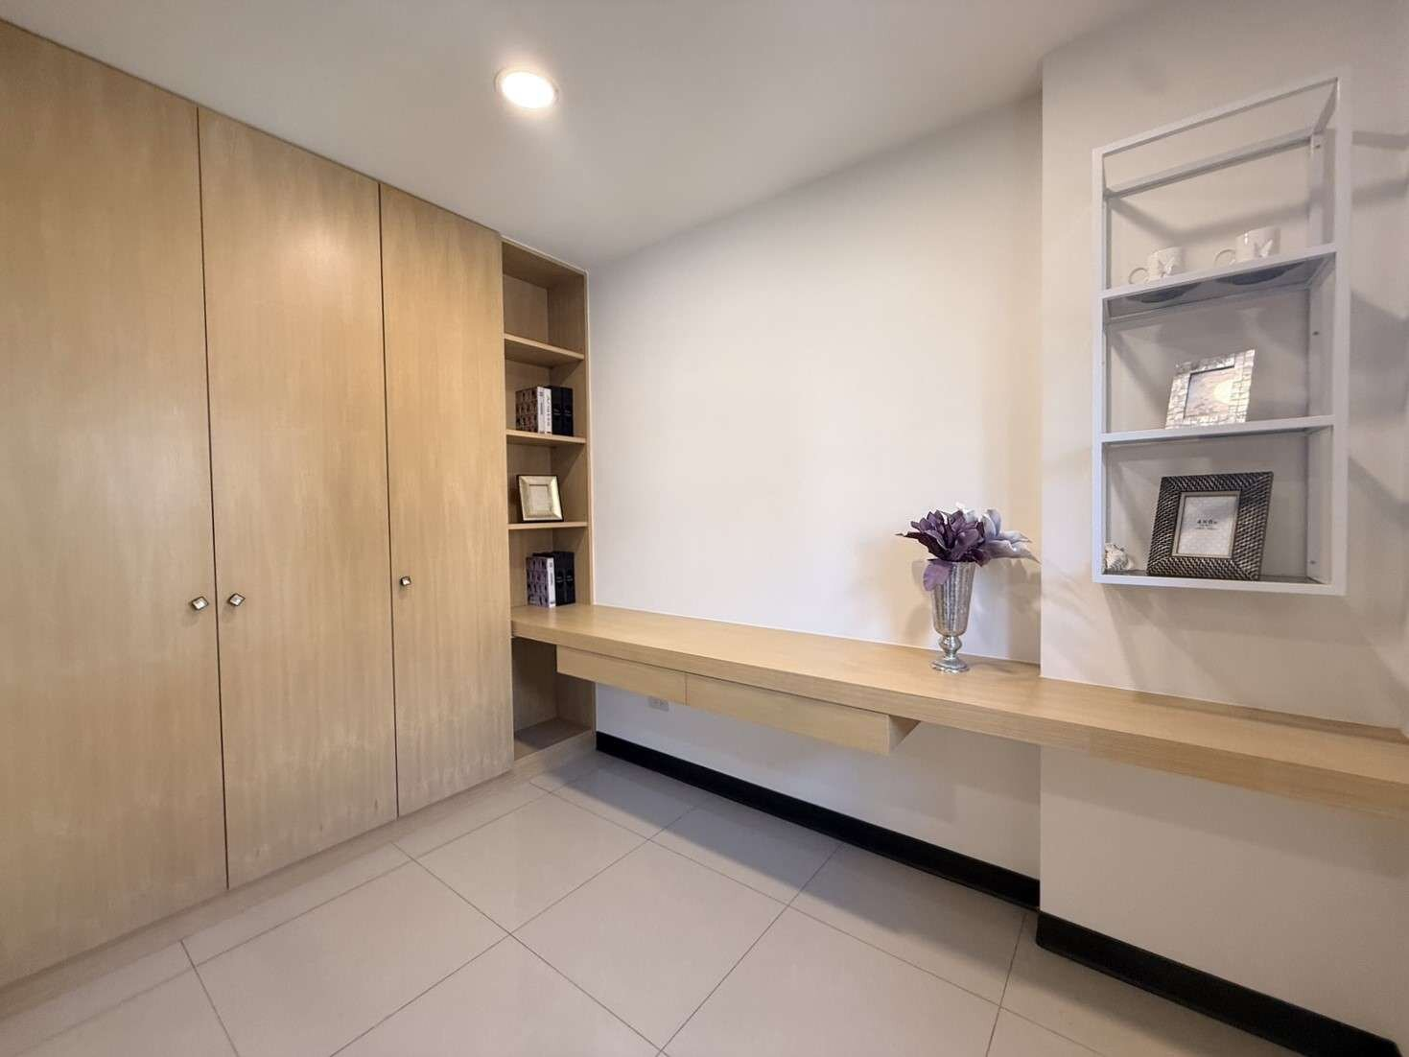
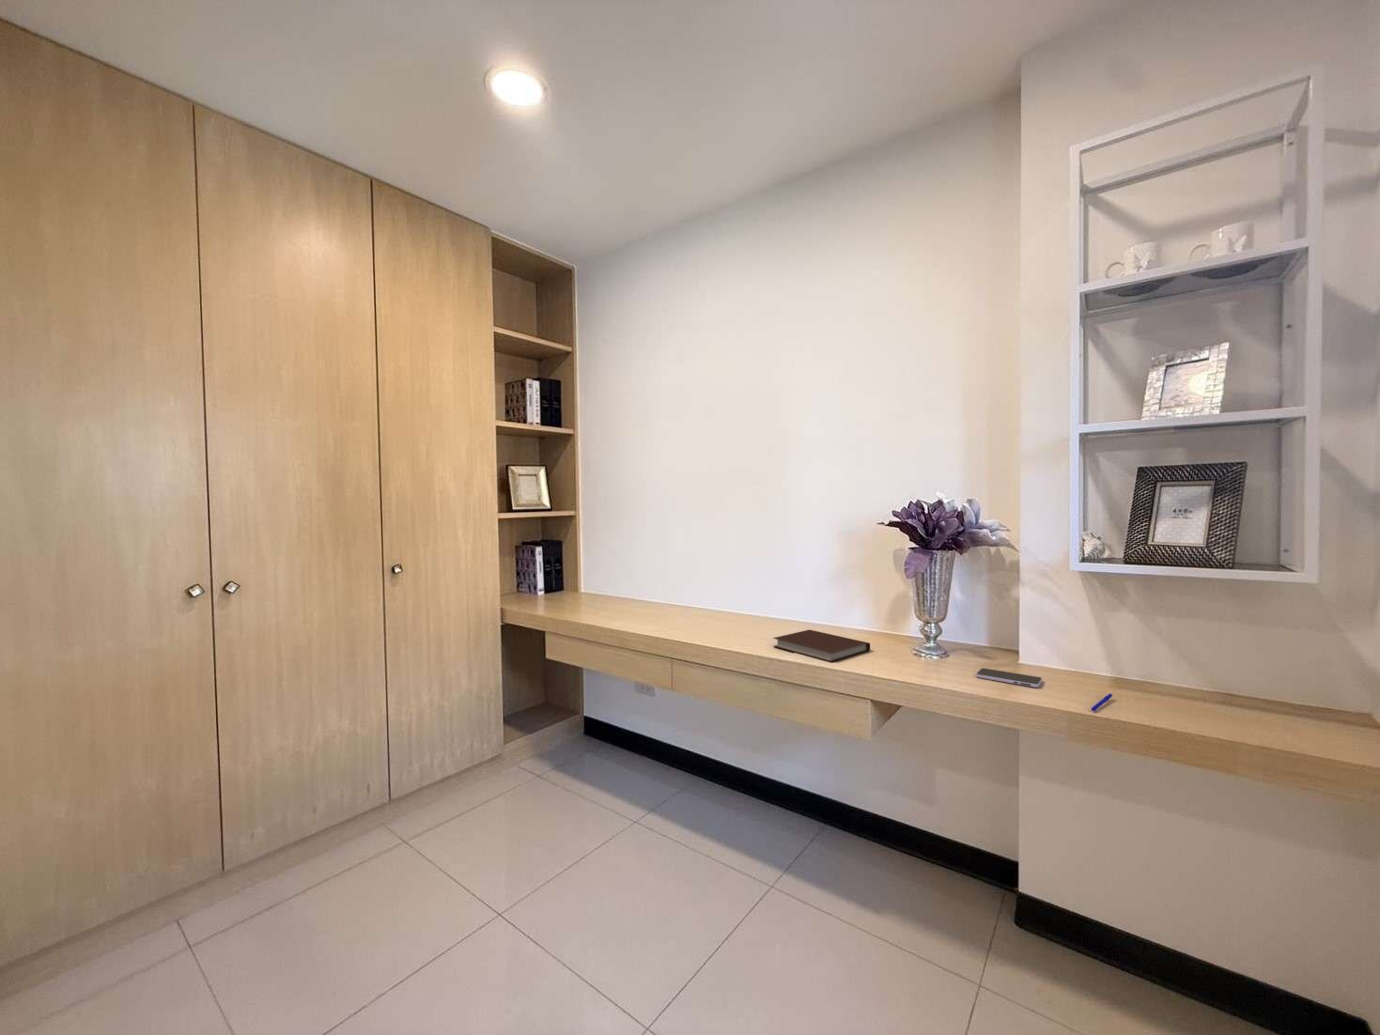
+ smartphone [975,666,1044,688]
+ pen [1091,694,1114,712]
+ notebook [772,629,871,663]
